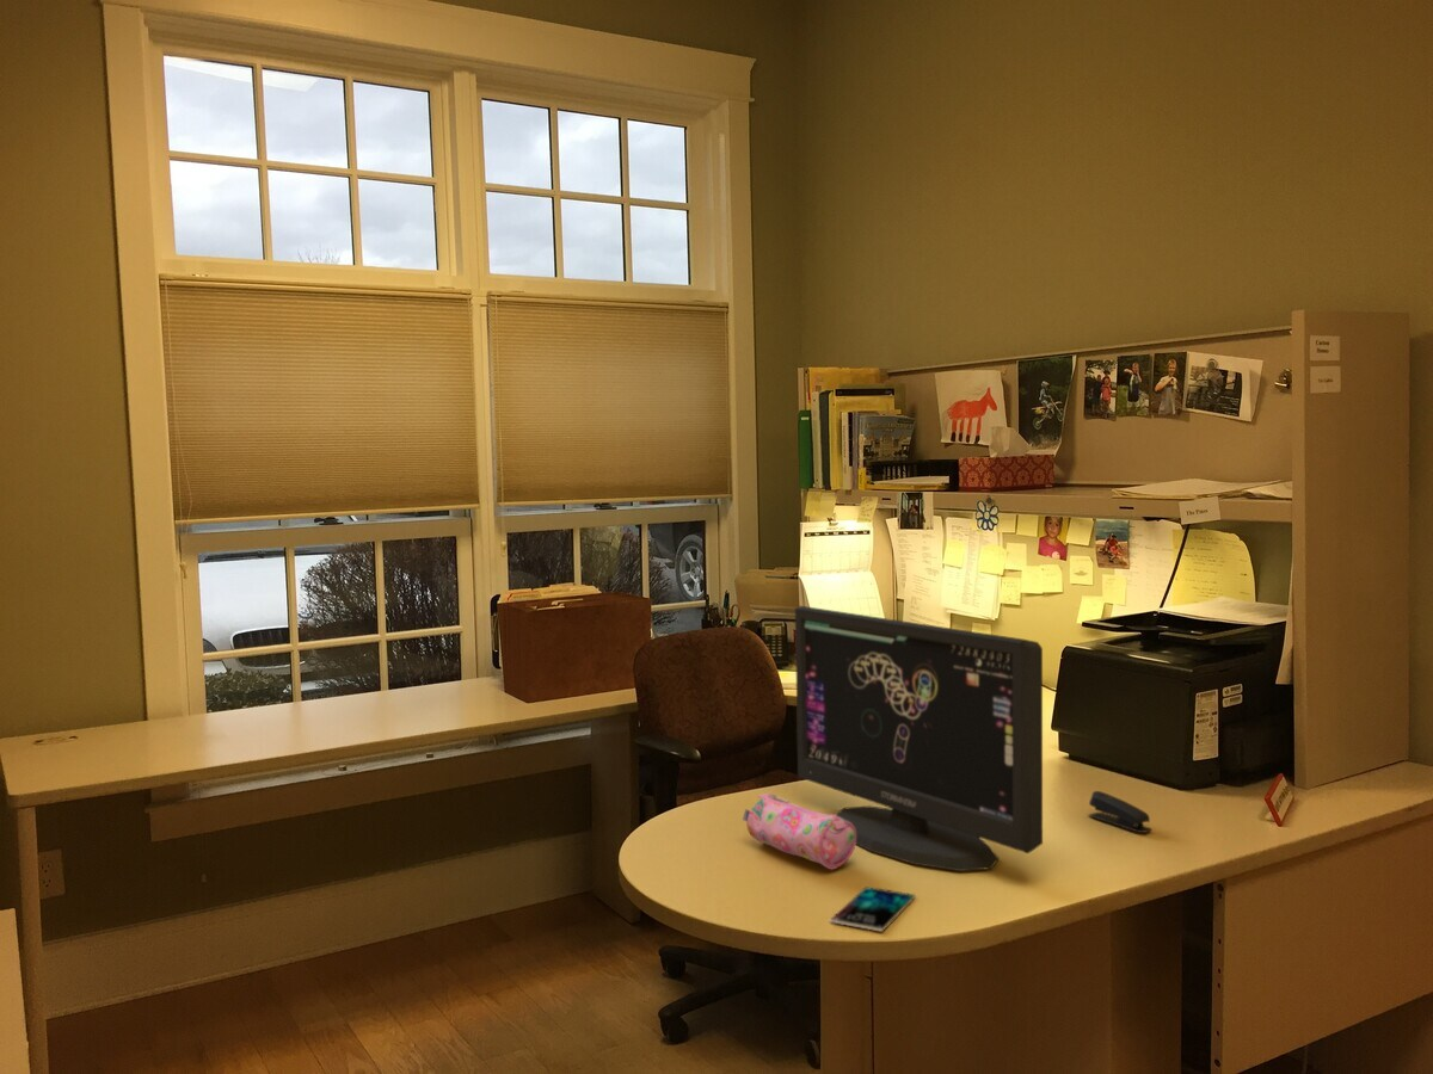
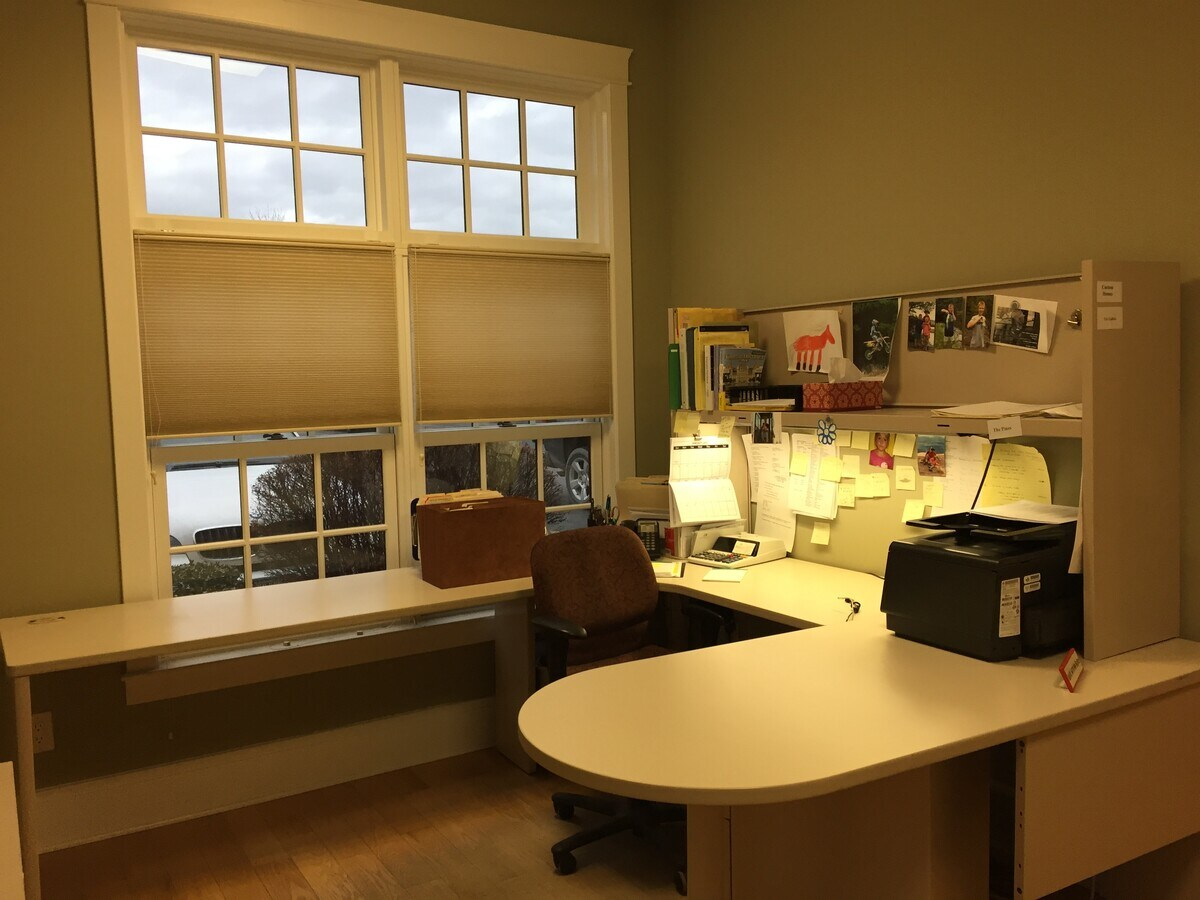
- computer monitor [794,605,1044,872]
- pencil case [742,792,856,871]
- stapler [1087,790,1152,834]
- smartphone [828,885,917,932]
